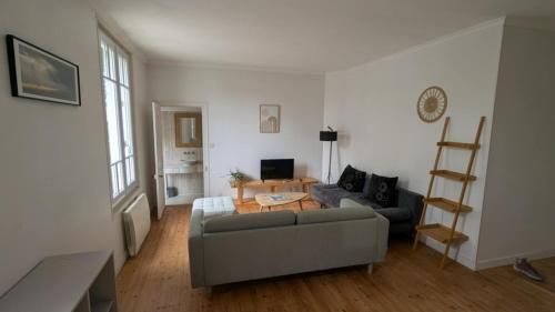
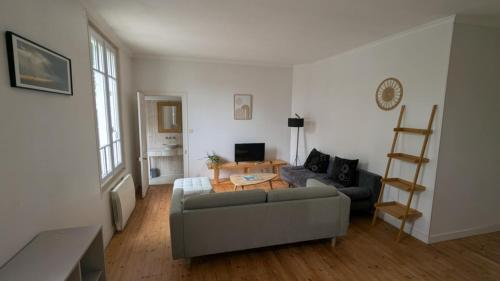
- sneaker [513,256,548,282]
